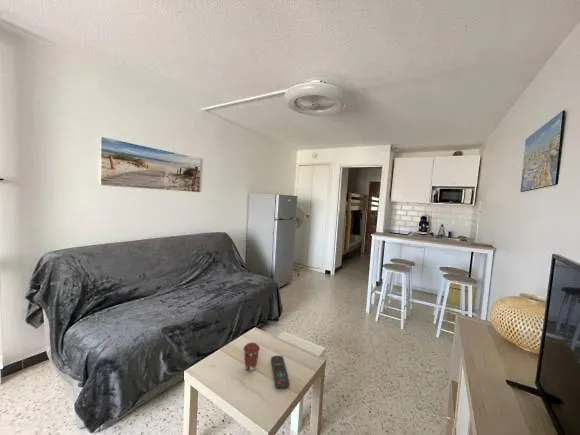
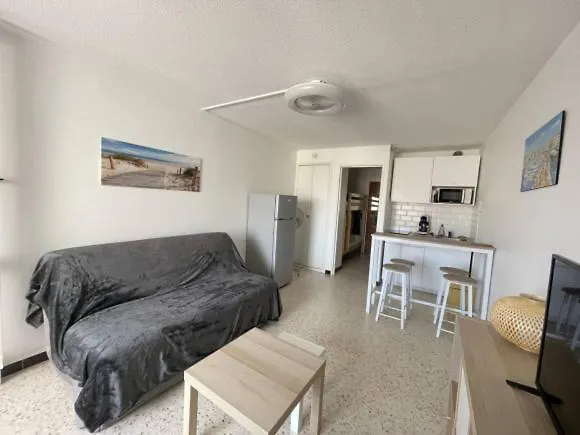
- remote control [270,355,291,390]
- coffee cup [243,341,261,373]
